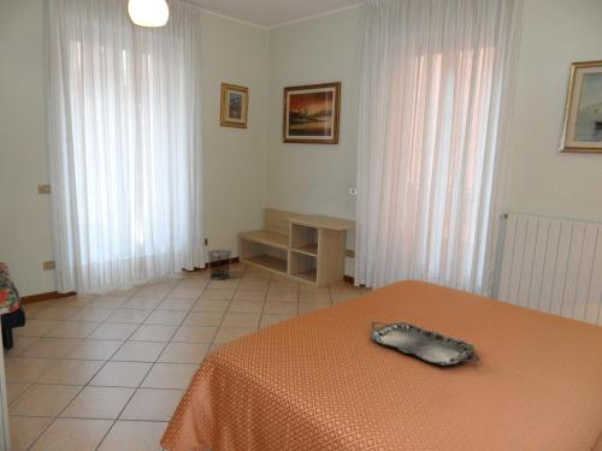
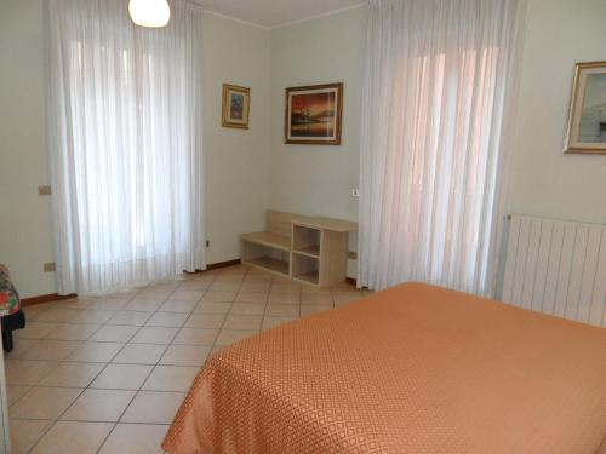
- serving tray [368,321,480,367]
- waste bin [206,249,234,281]
